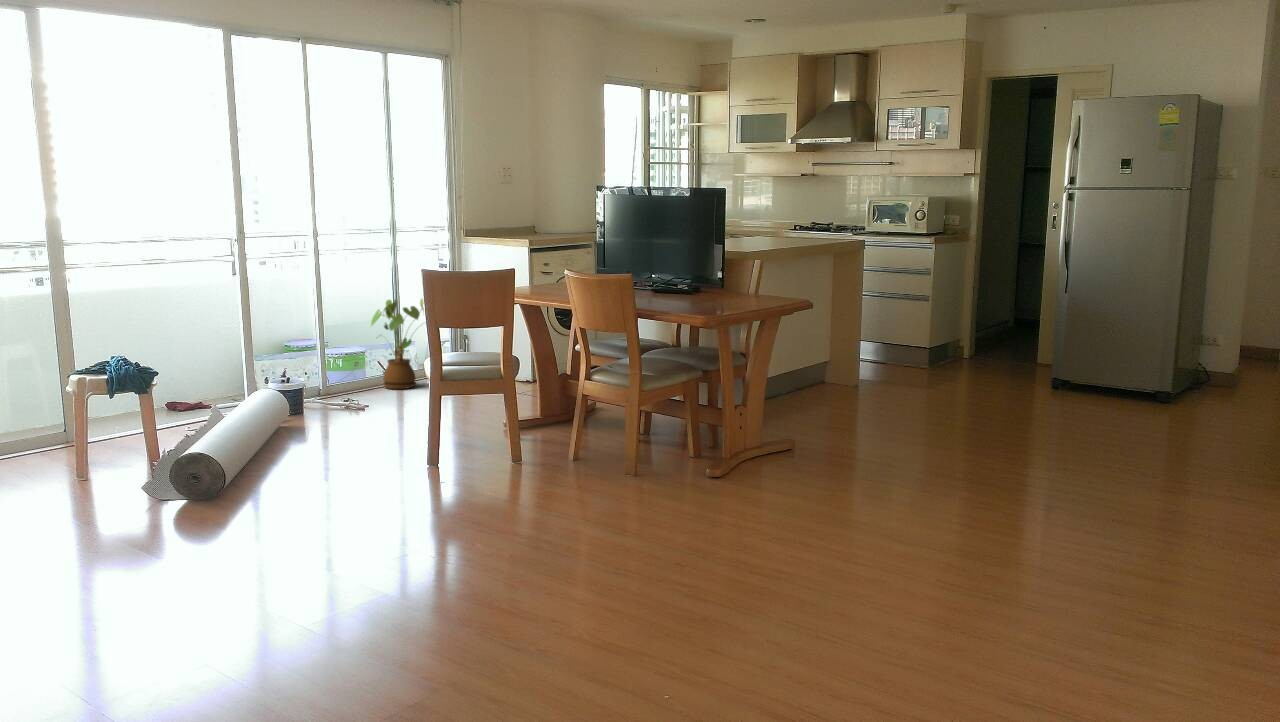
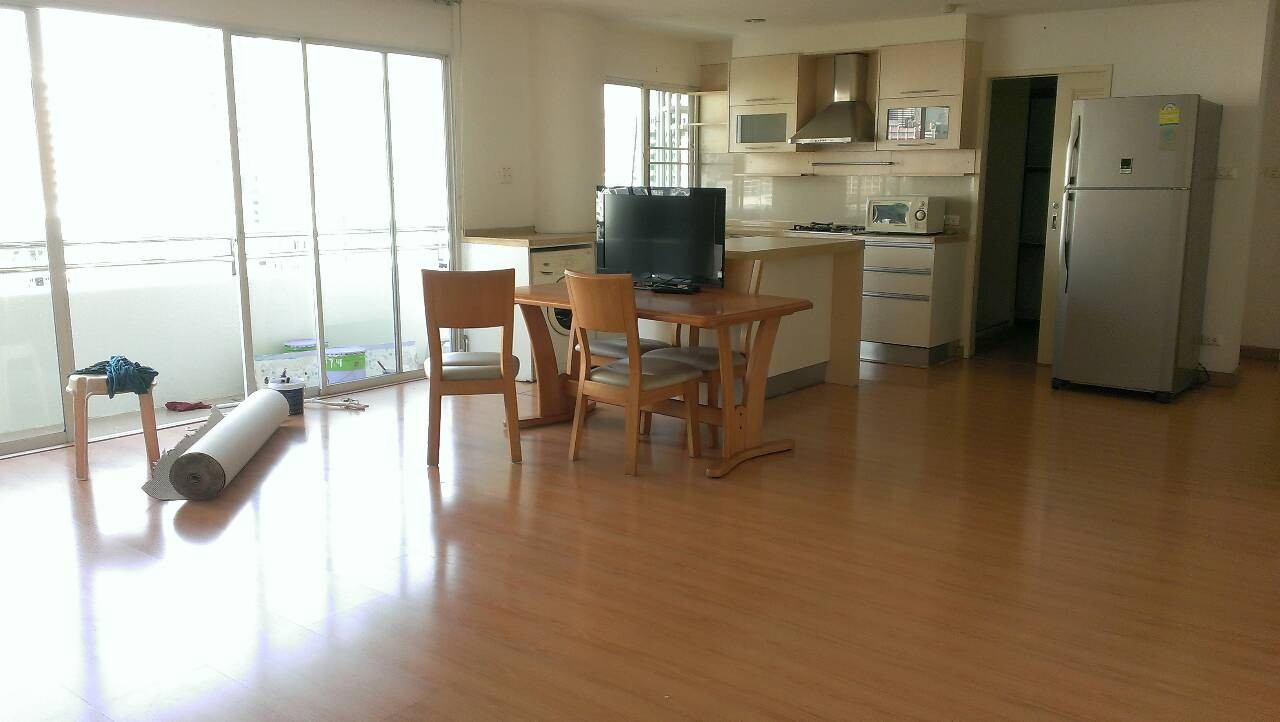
- house plant [370,298,426,390]
